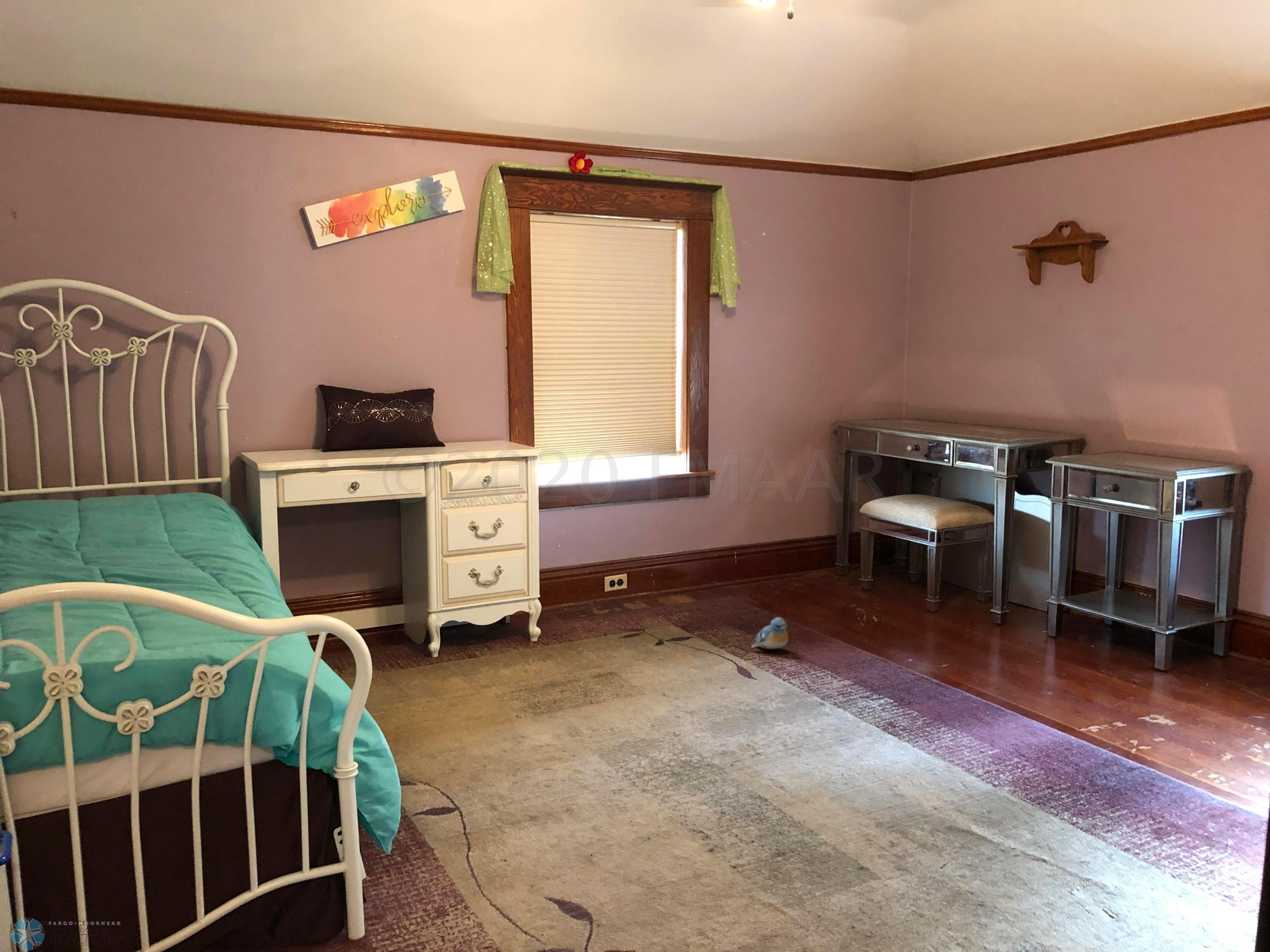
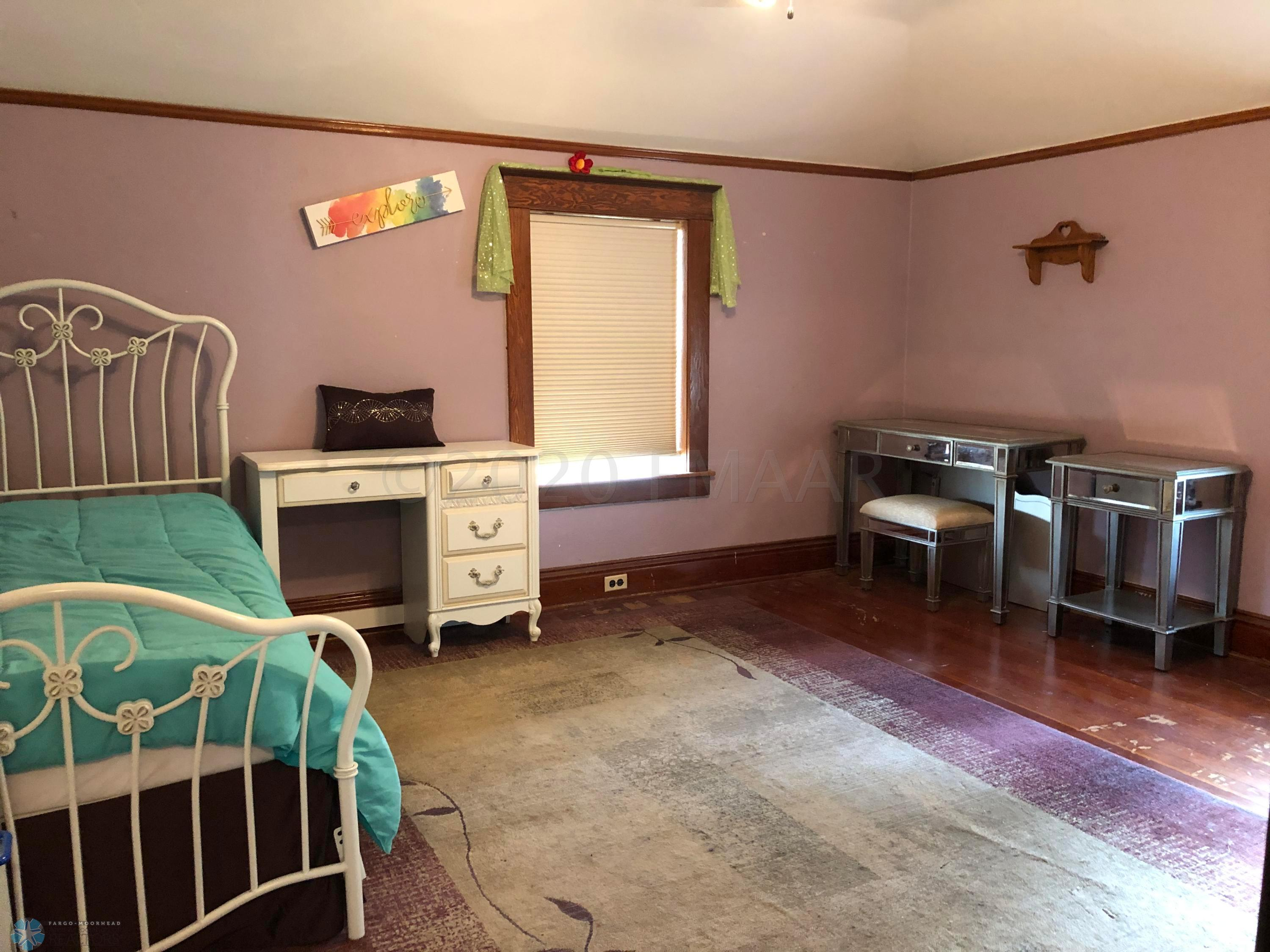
- plush toy [751,617,789,650]
